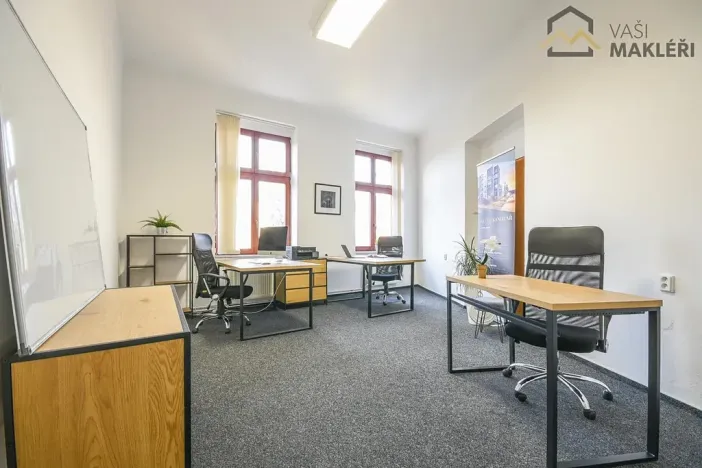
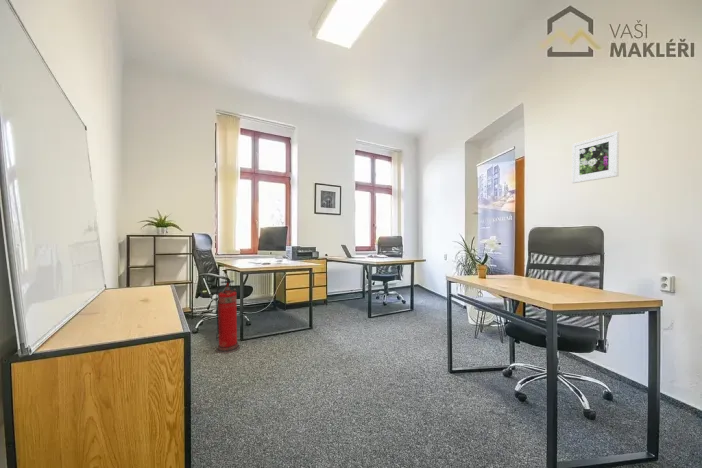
+ fire extinguisher [215,280,241,354]
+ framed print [571,130,620,184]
